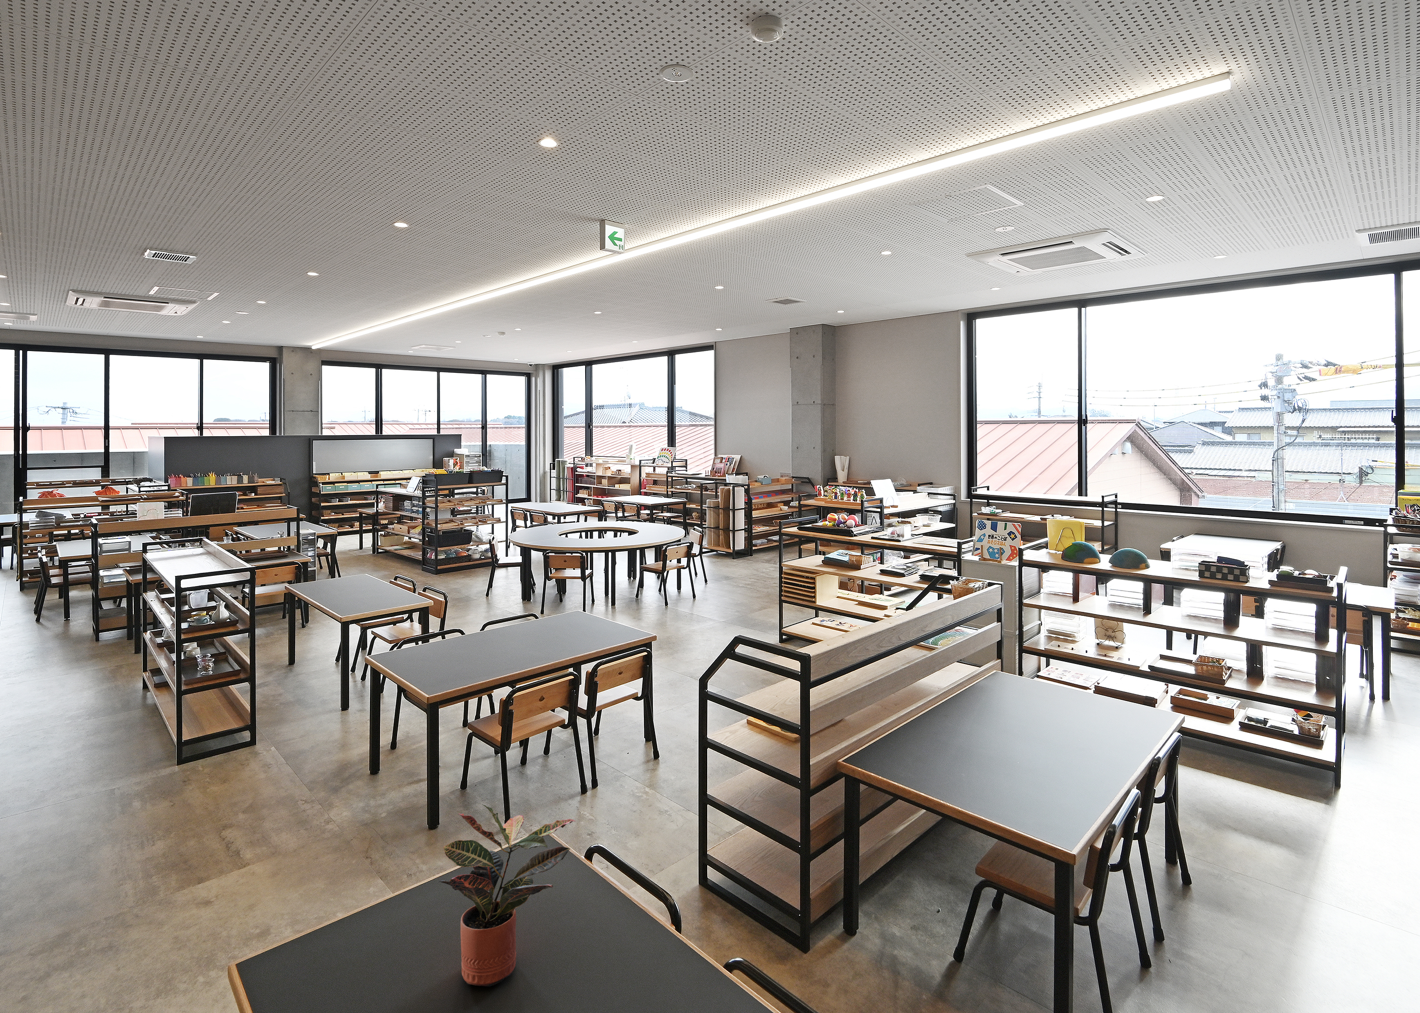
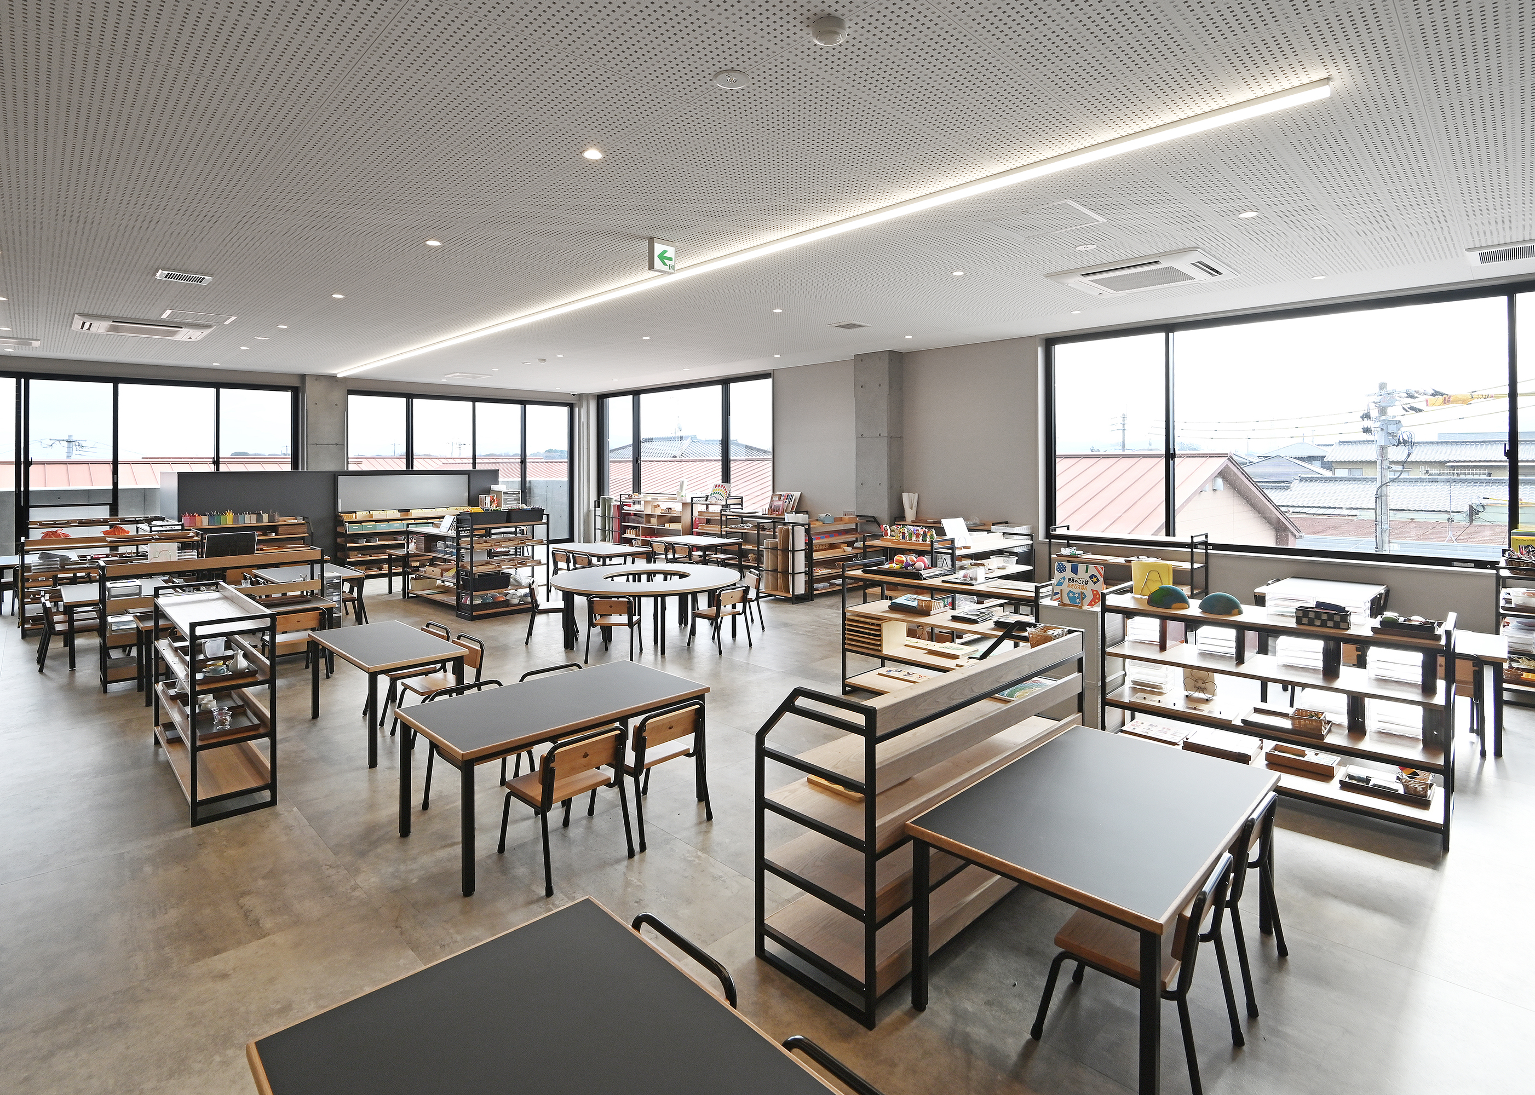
- potted plant [439,804,576,987]
